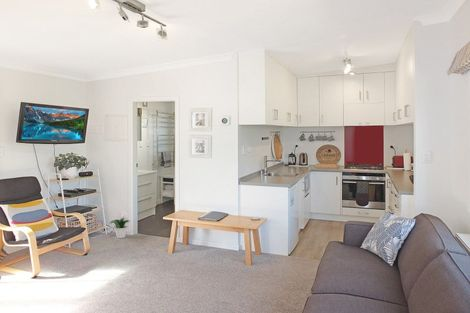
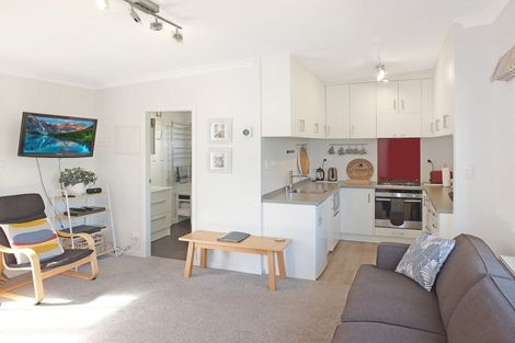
- potted plant [109,217,131,239]
